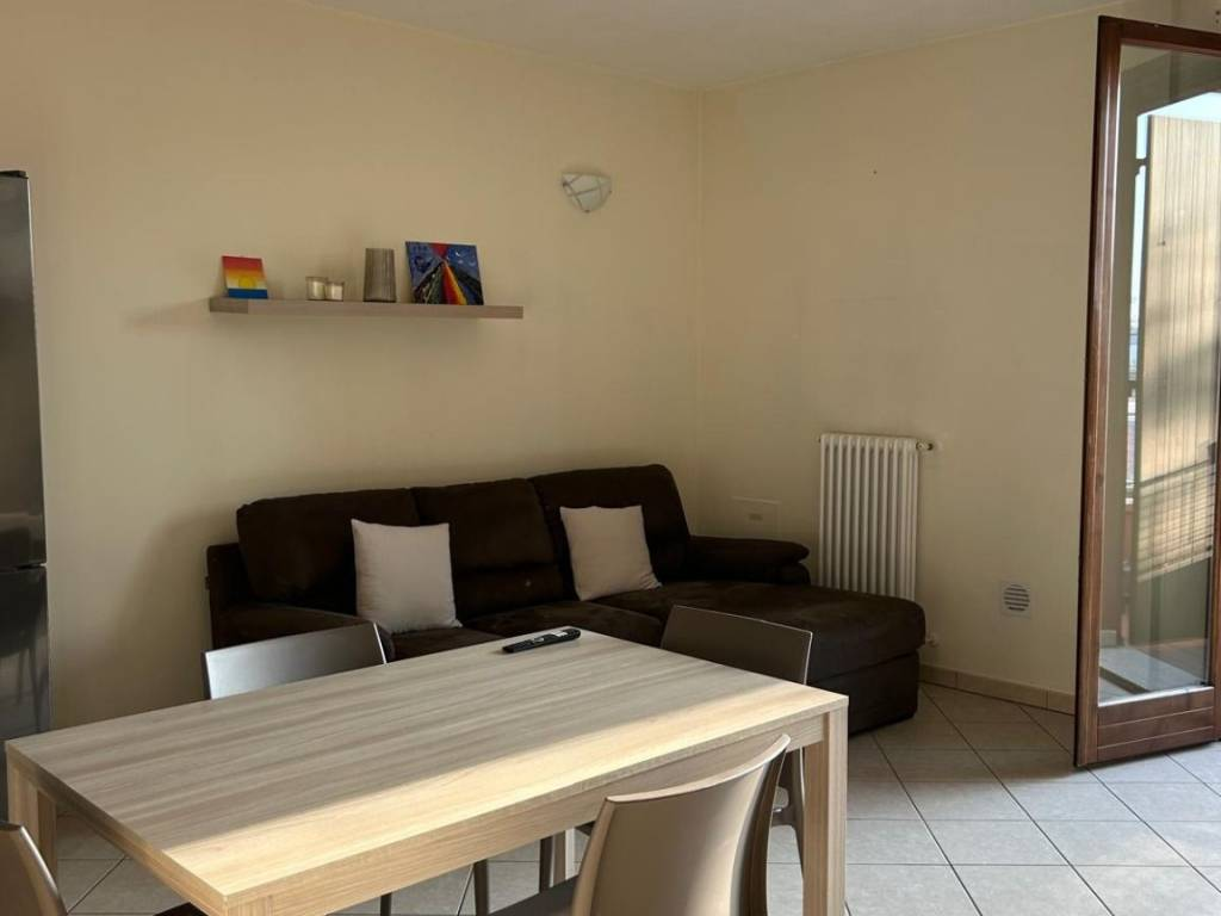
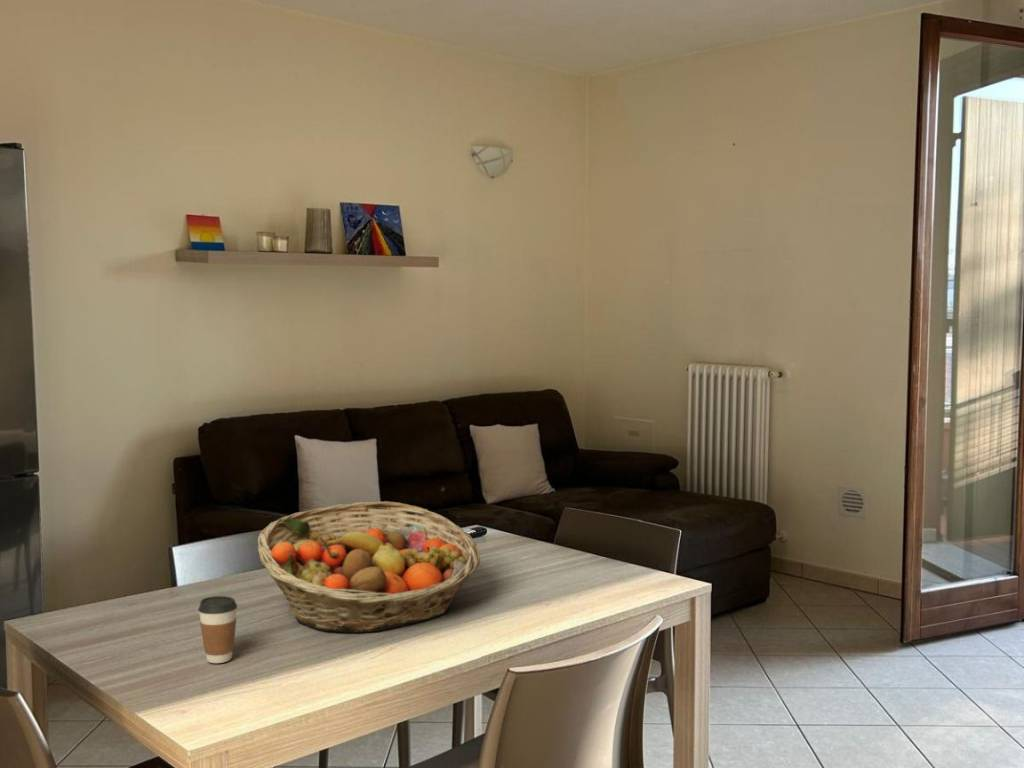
+ coffee cup [197,595,238,664]
+ fruit basket [257,500,481,633]
